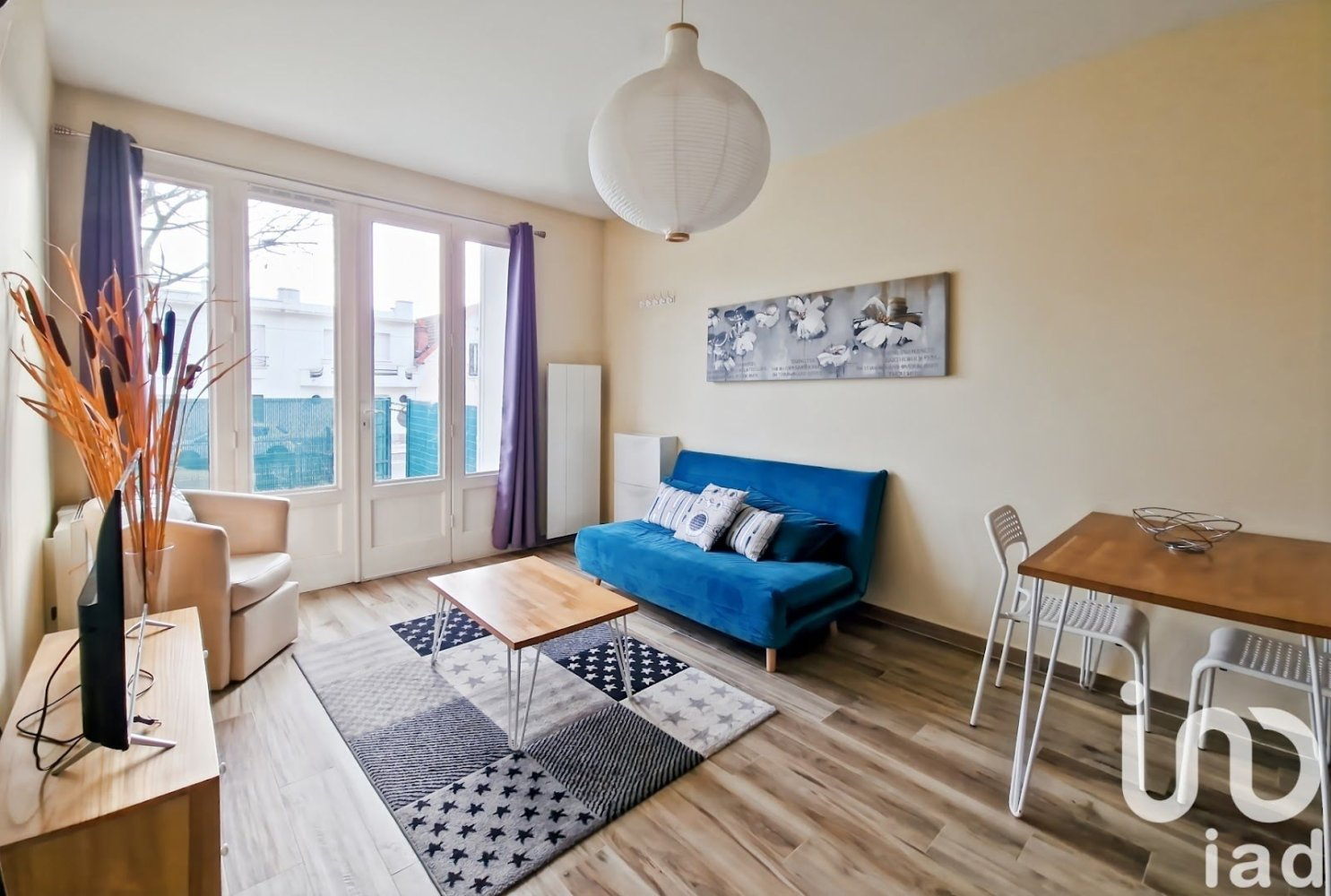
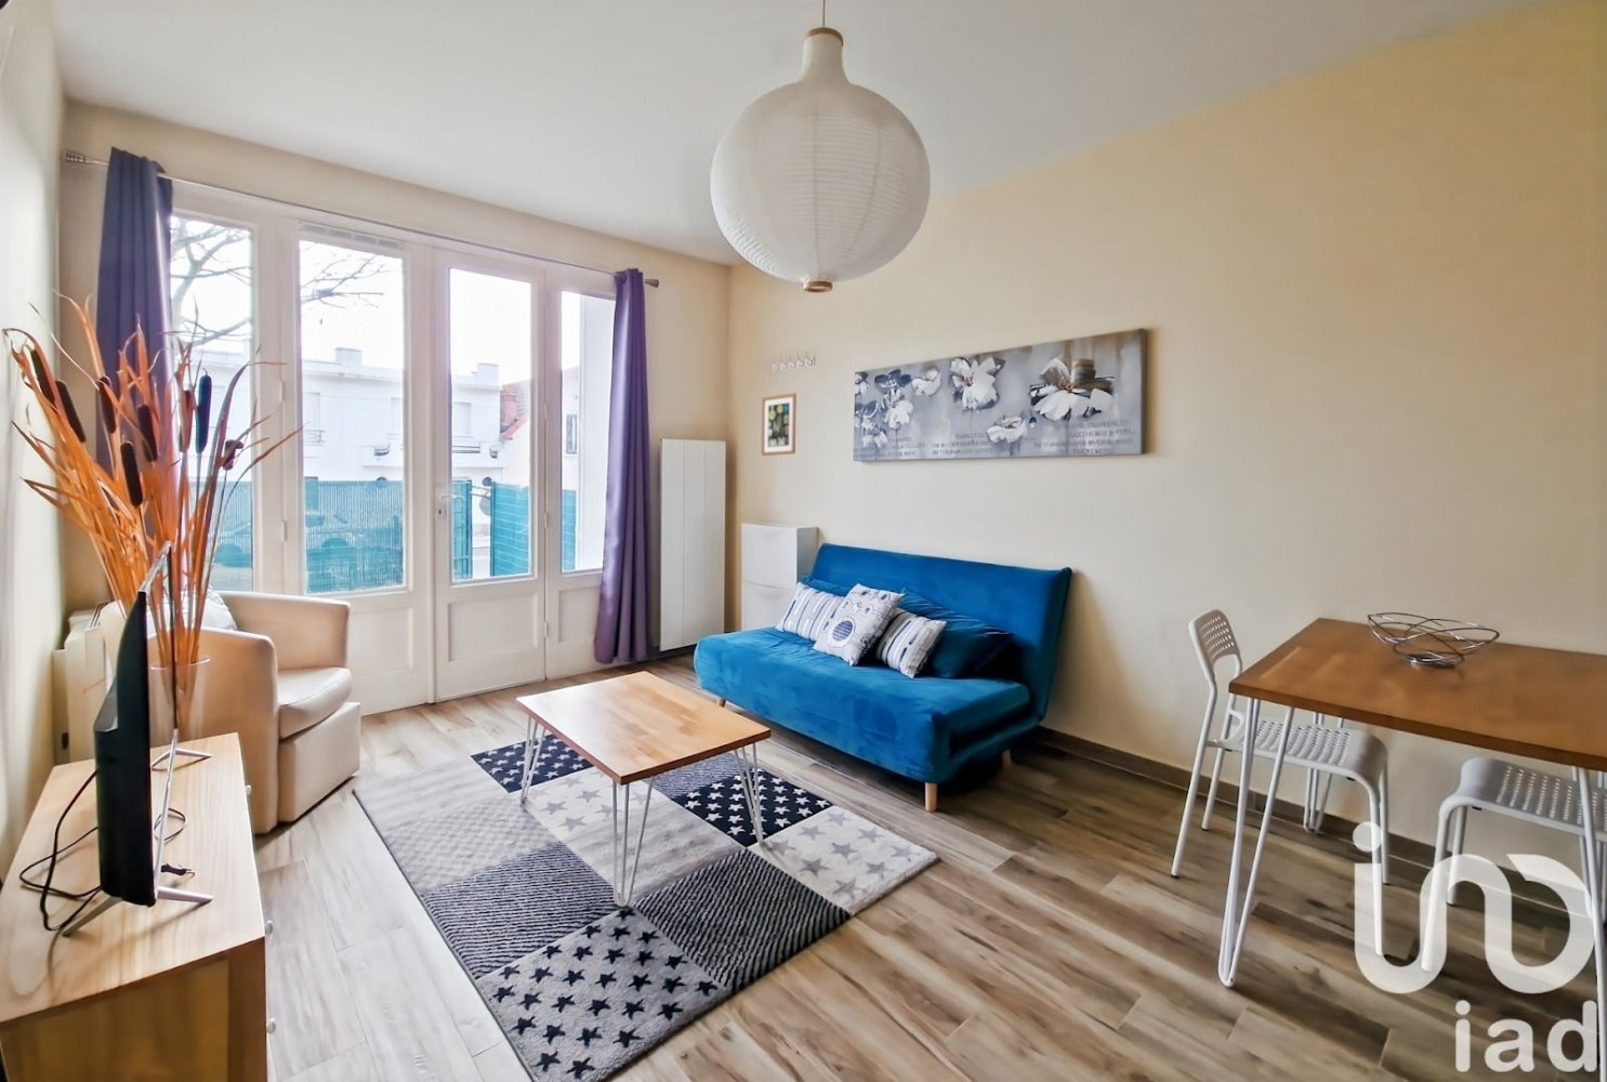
+ wall art [761,391,798,456]
